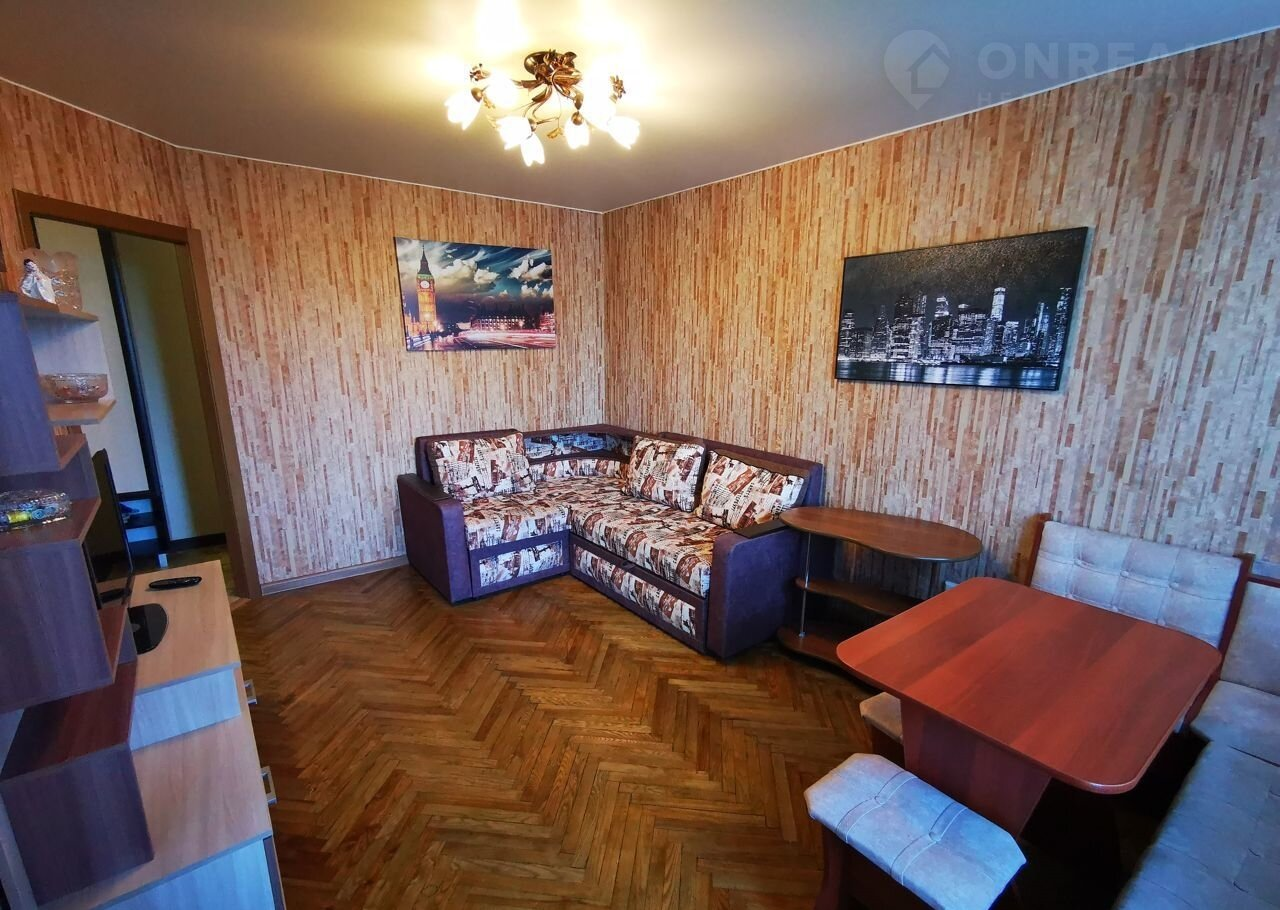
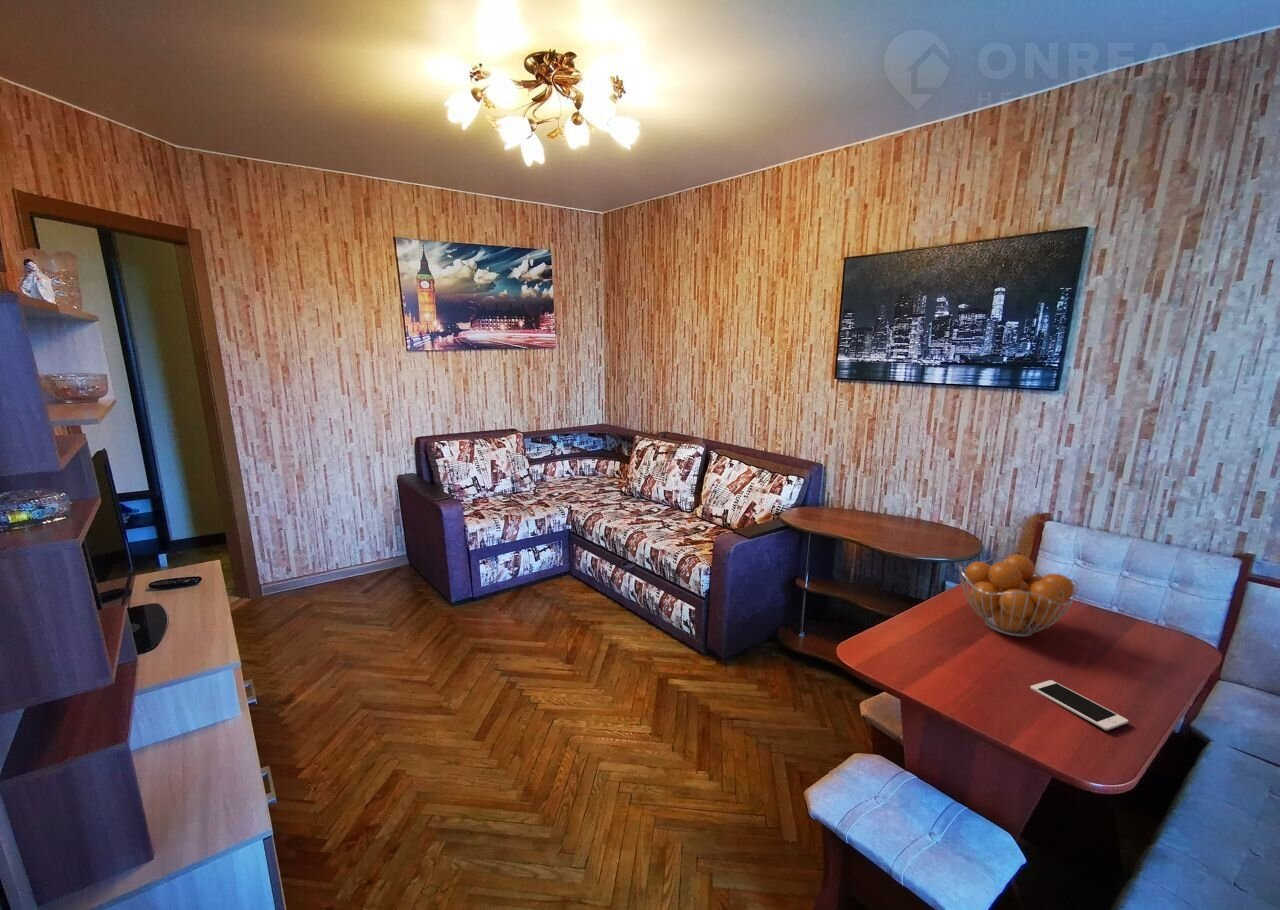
+ fruit basket [957,553,1079,638]
+ cell phone [1029,679,1129,731]
